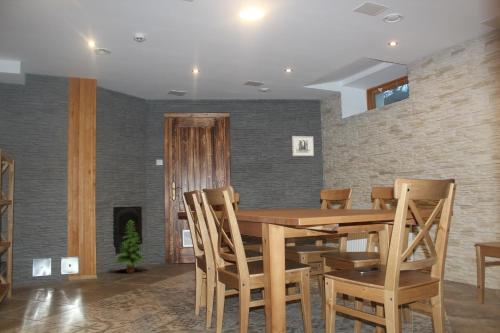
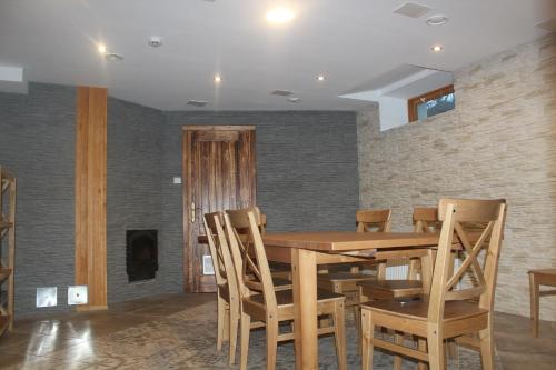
- tree [112,219,148,274]
- wall art [291,135,315,157]
